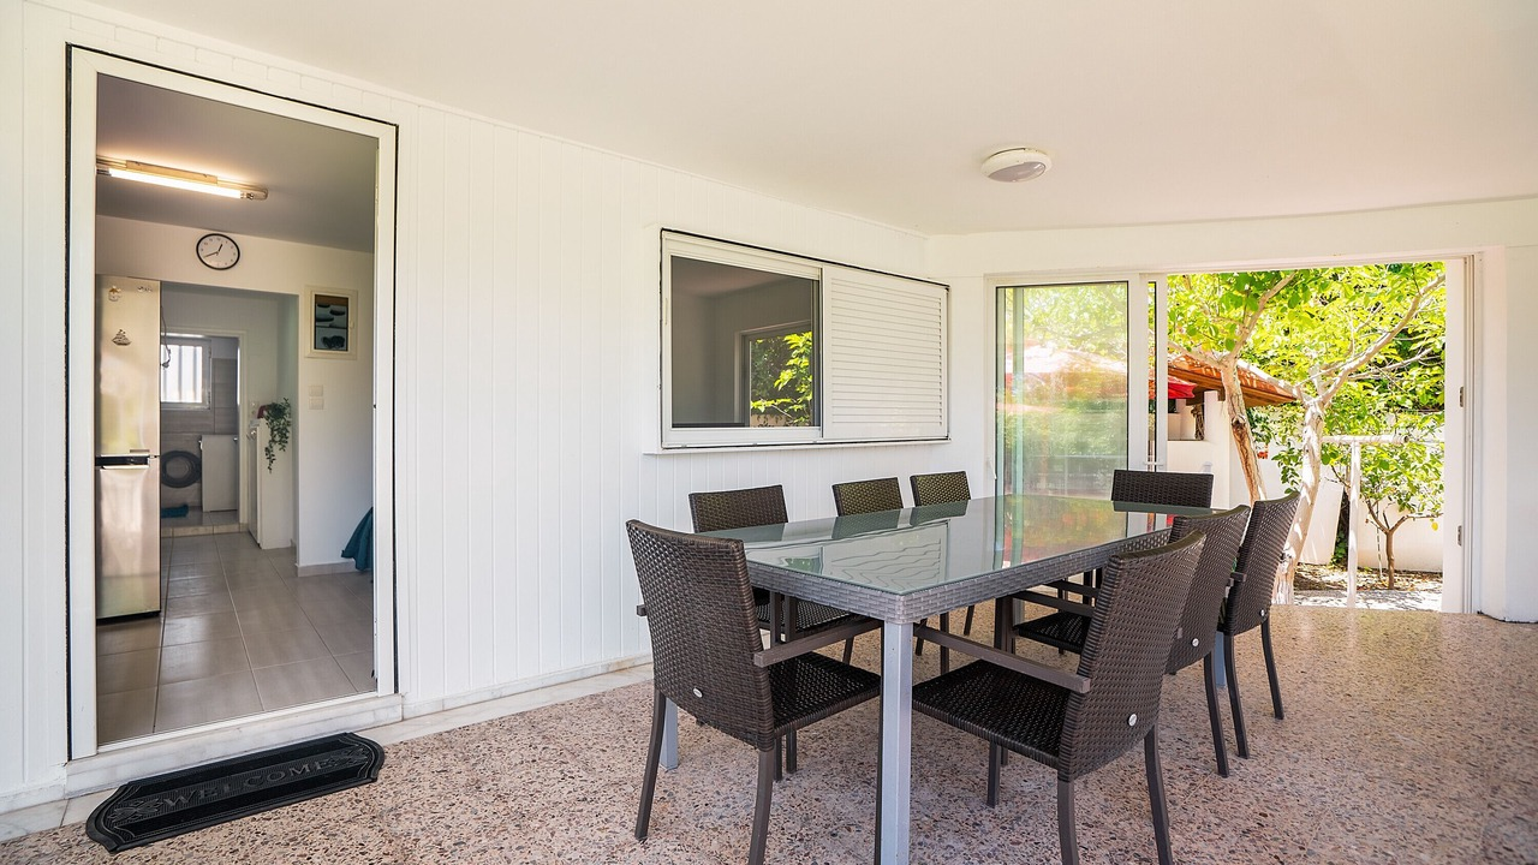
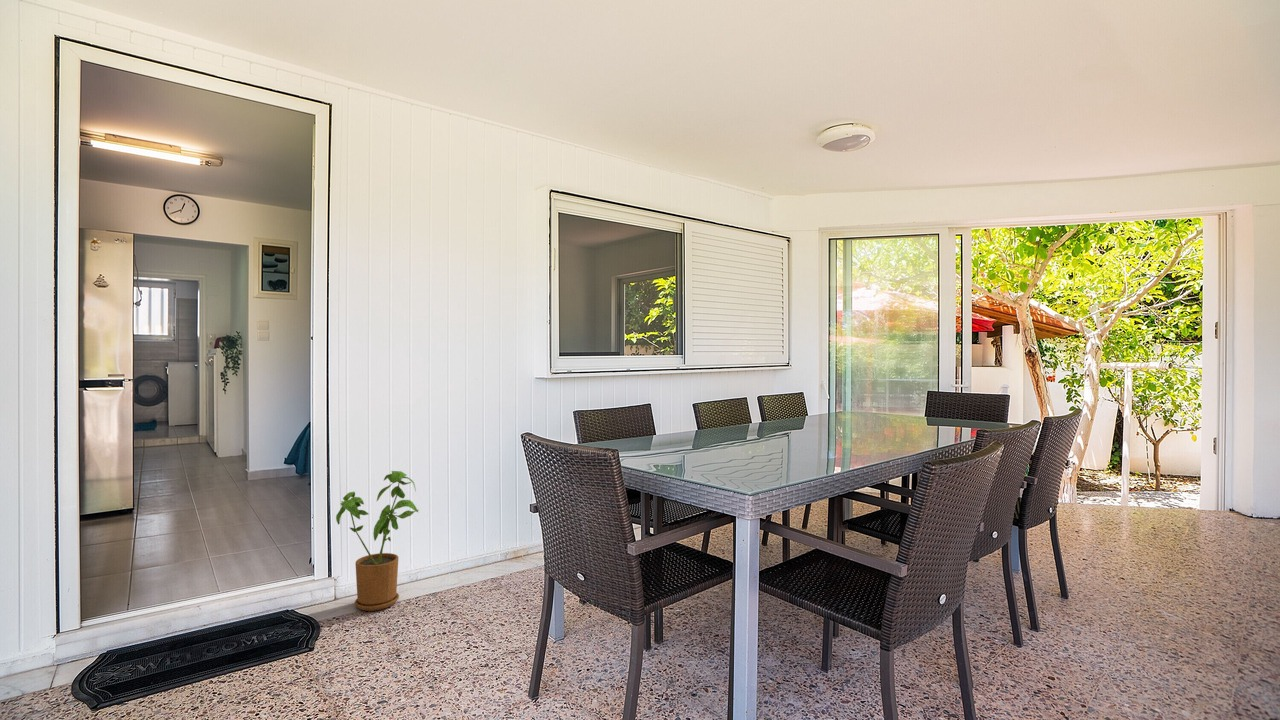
+ house plant [335,470,419,612]
